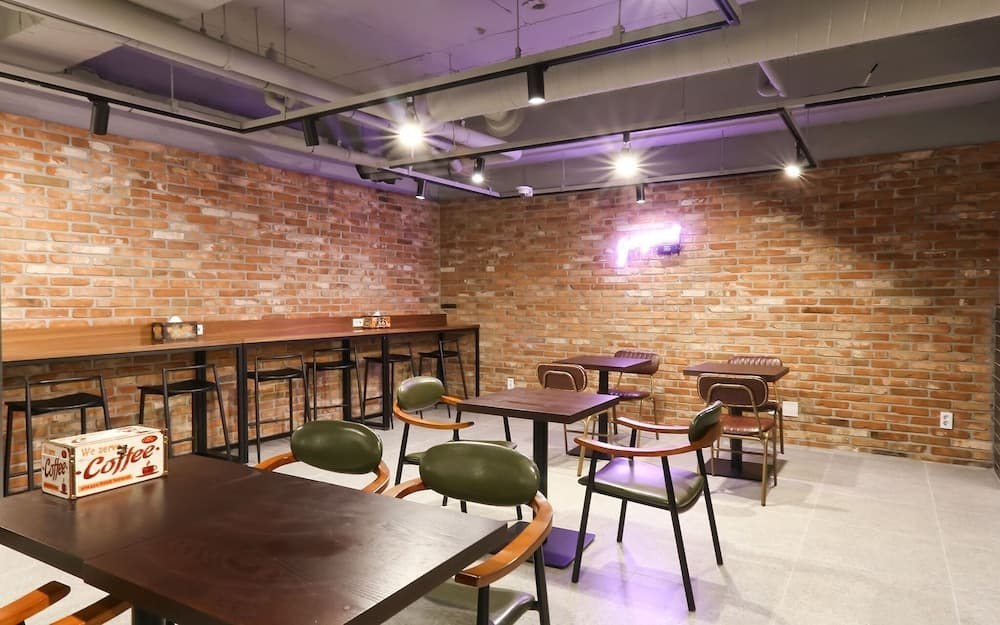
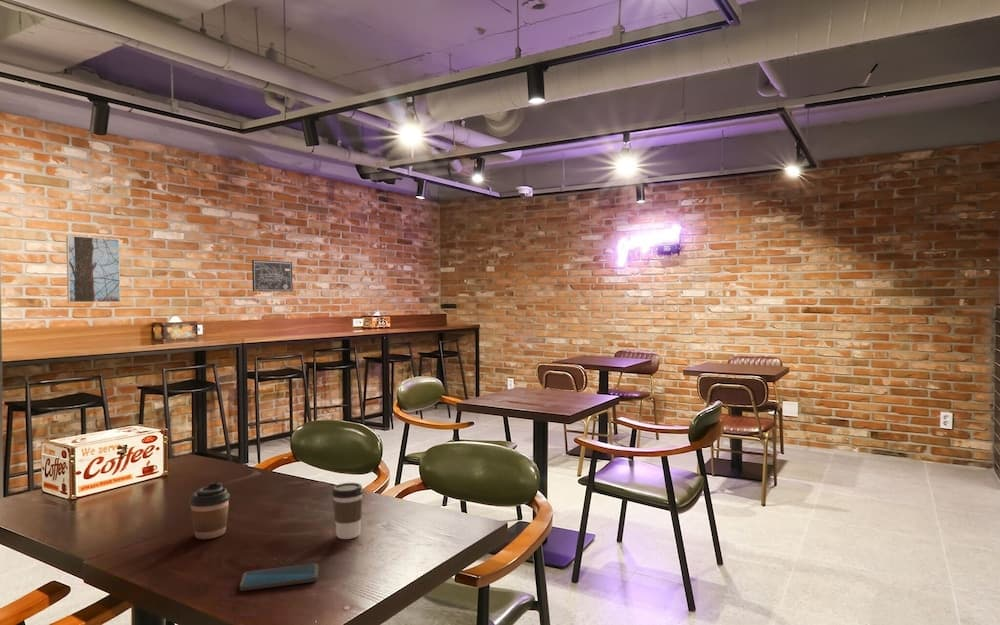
+ coffee cup [331,482,364,540]
+ wall art [251,259,294,292]
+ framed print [65,235,121,303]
+ coffee cup [188,482,231,540]
+ smartphone [239,562,319,592]
